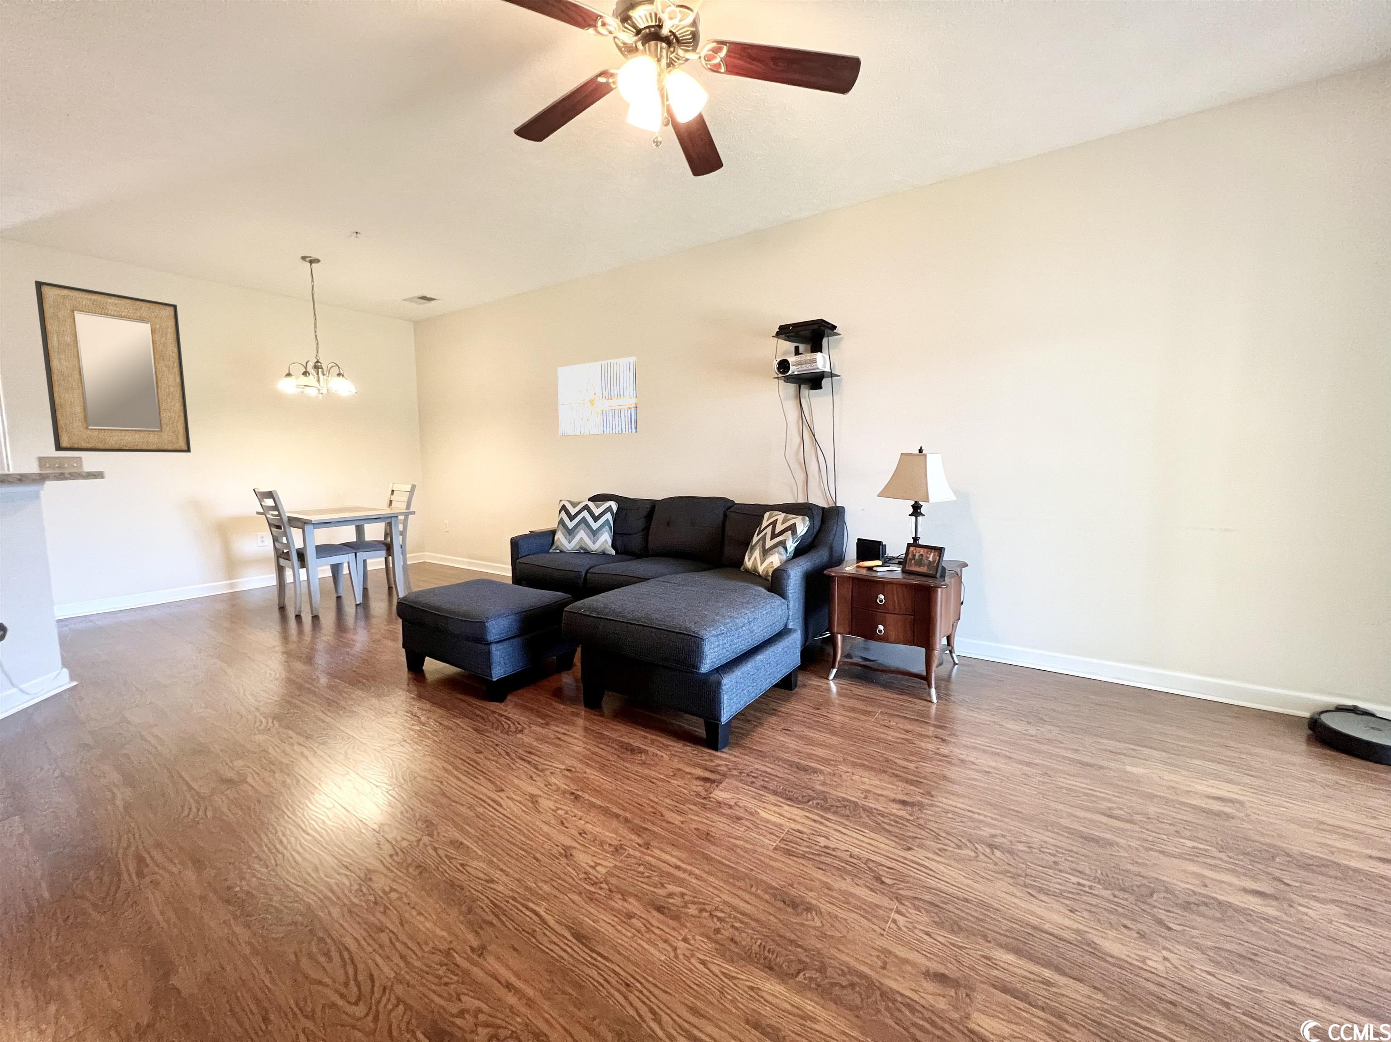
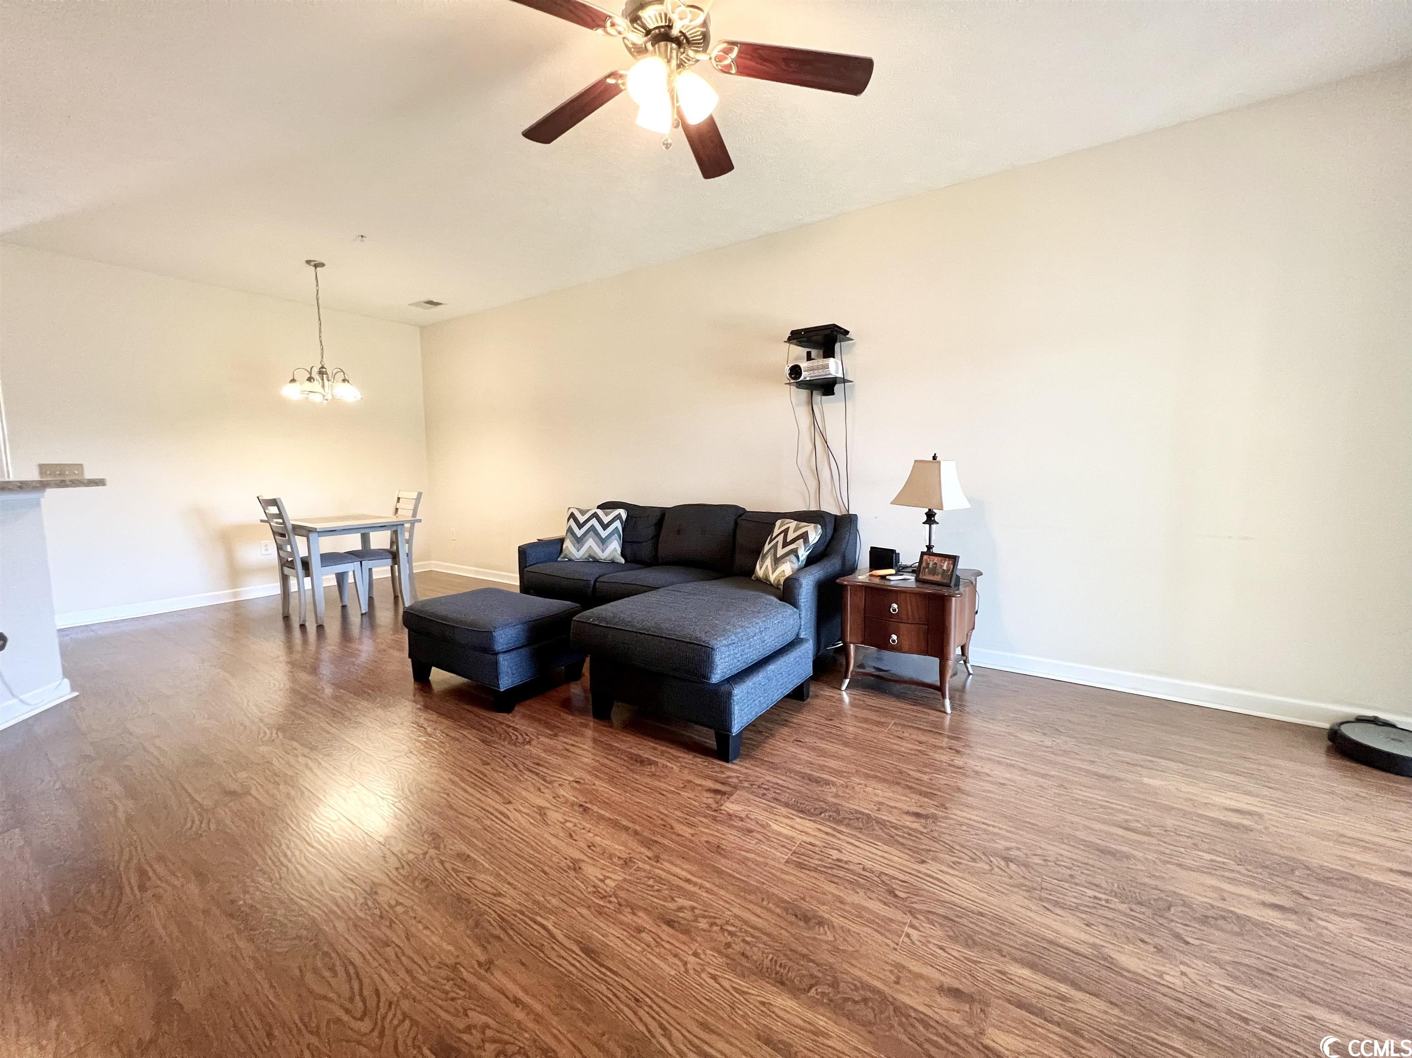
- wall art [556,356,637,437]
- home mirror [34,280,192,453]
